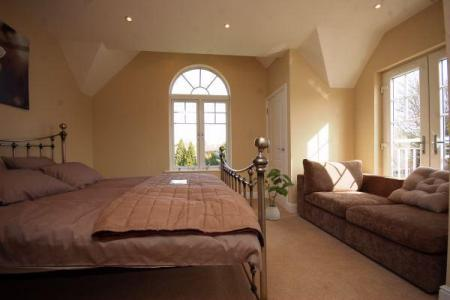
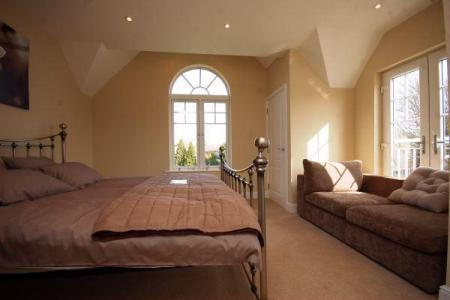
- house plant [252,168,295,221]
